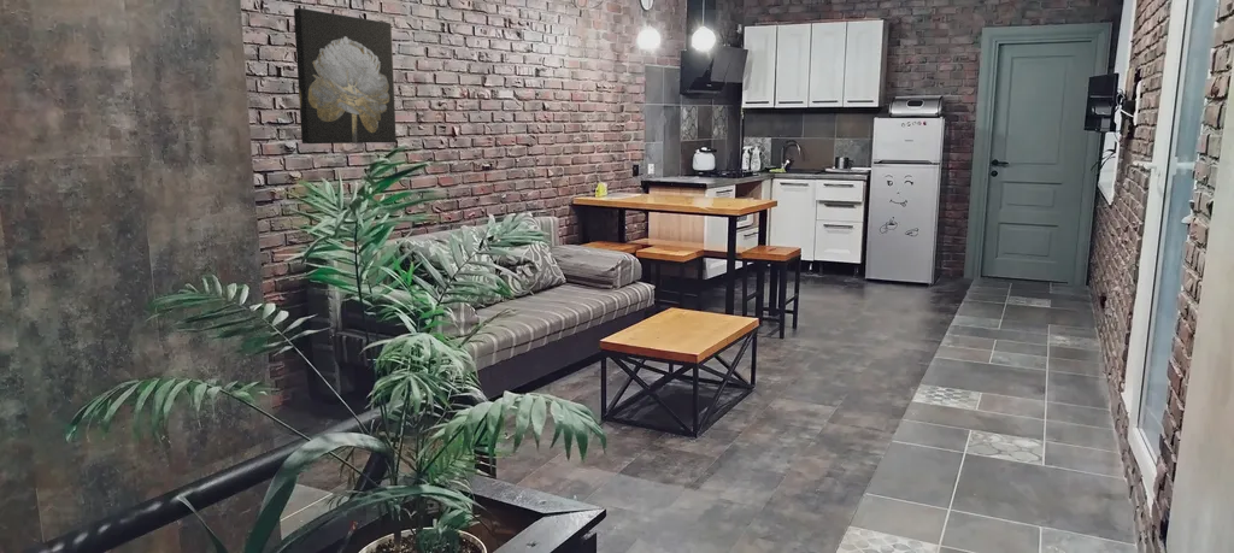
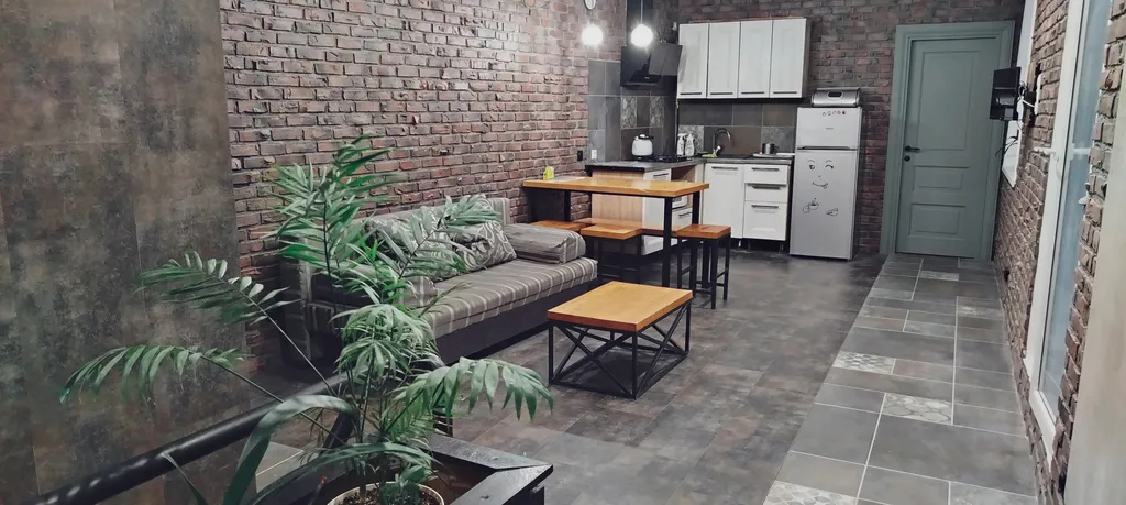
- wall art [293,7,398,145]
